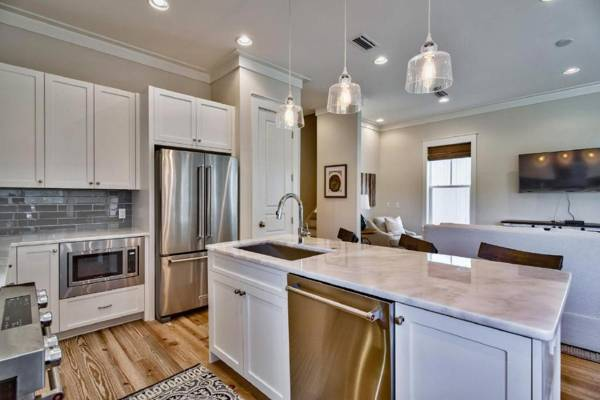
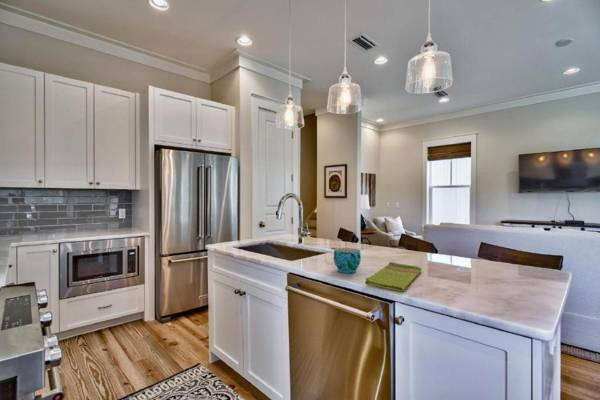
+ cup [333,247,362,274]
+ dish towel [364,261,423,292]
